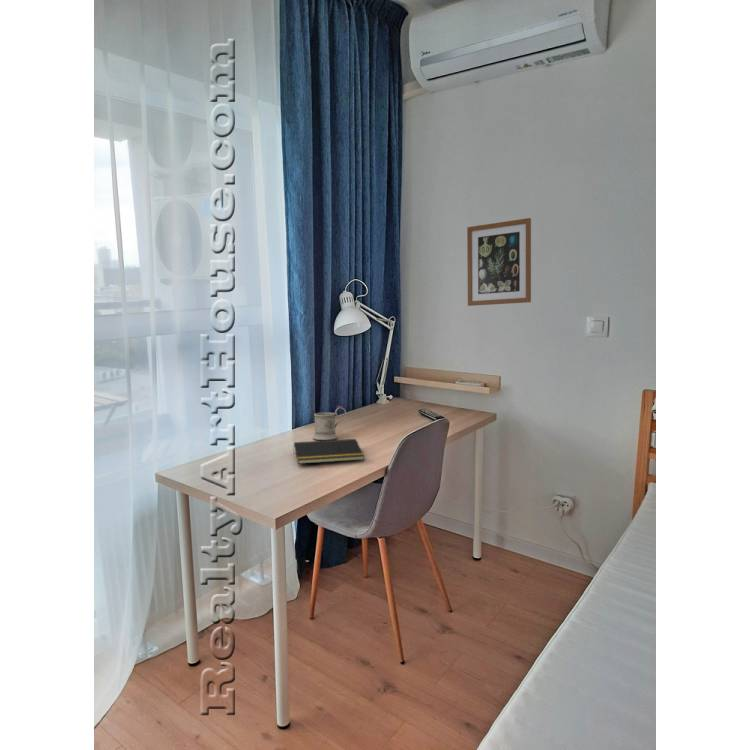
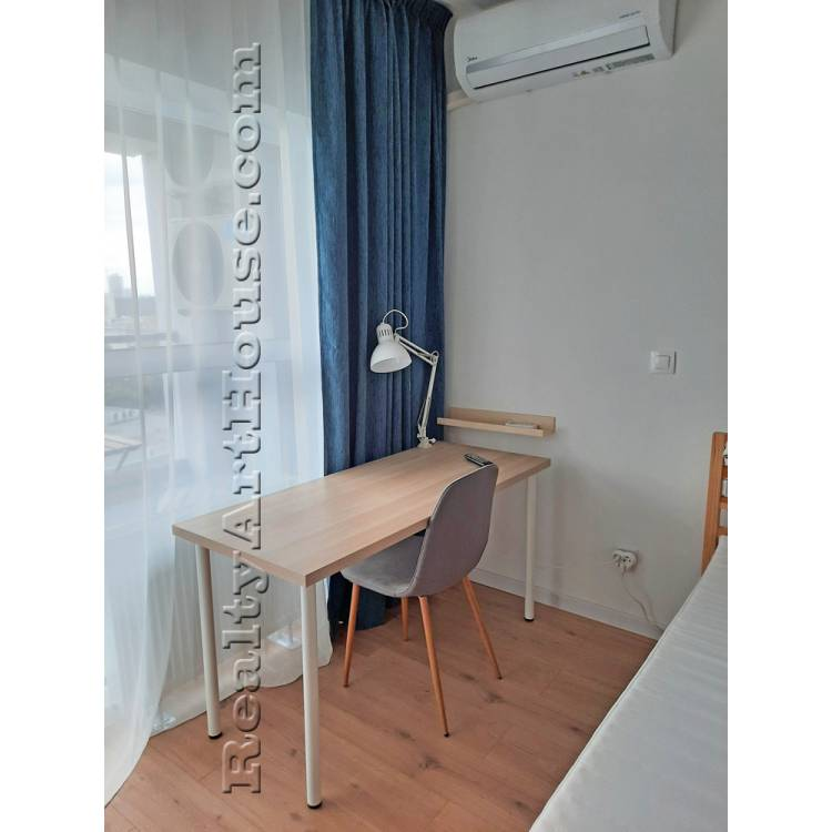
- notepad [292,438,365,465]
- wall art [466,217,532,307]
- mug [312,406,347,441]
